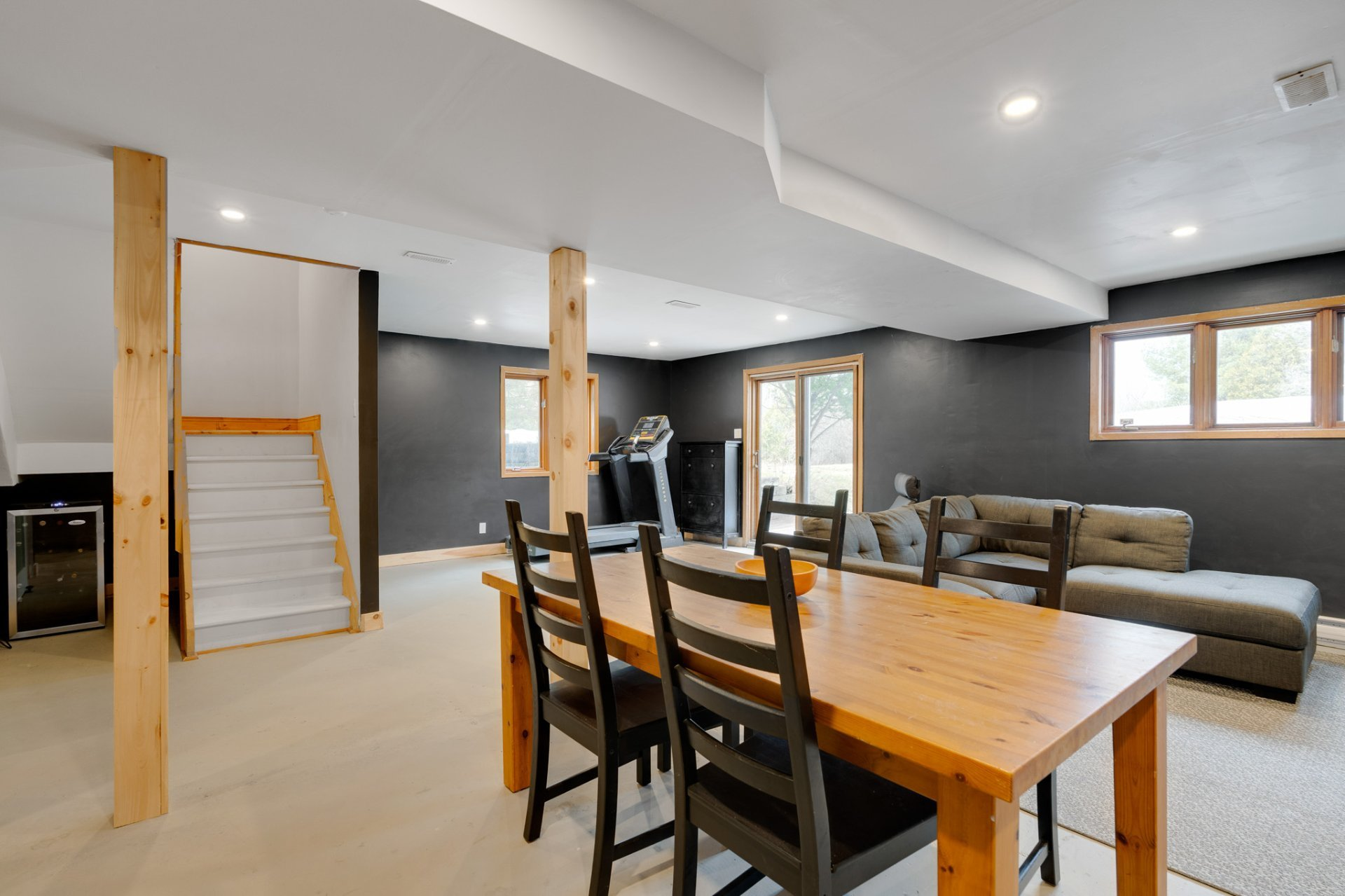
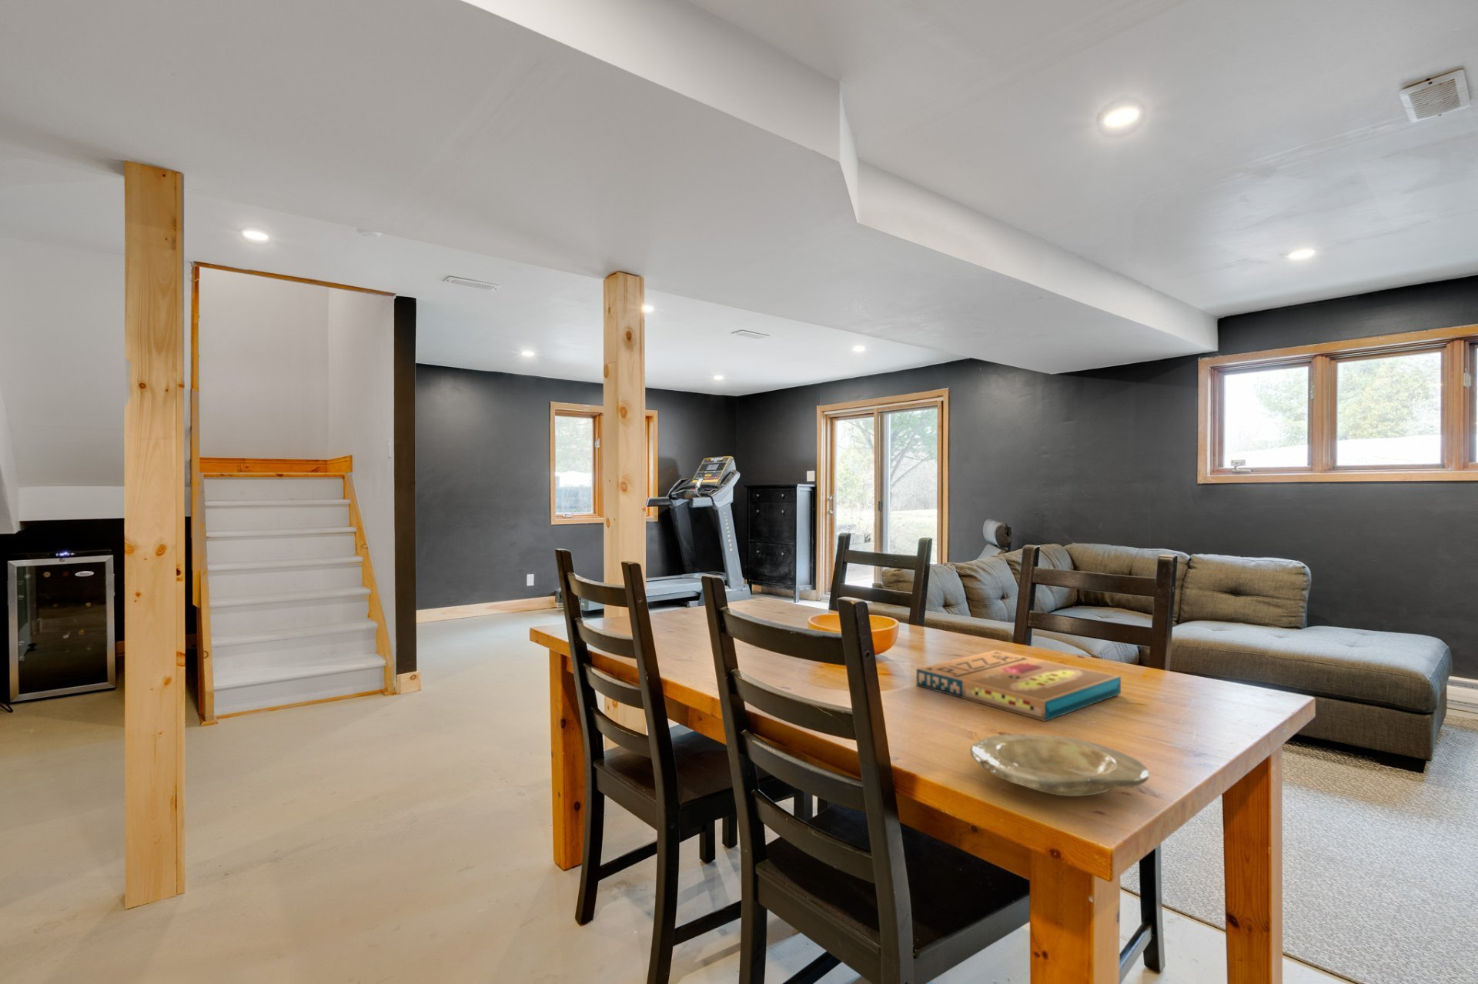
+ pizza box [916,649,1122,723]
+ plate [969,734,1151,797]
